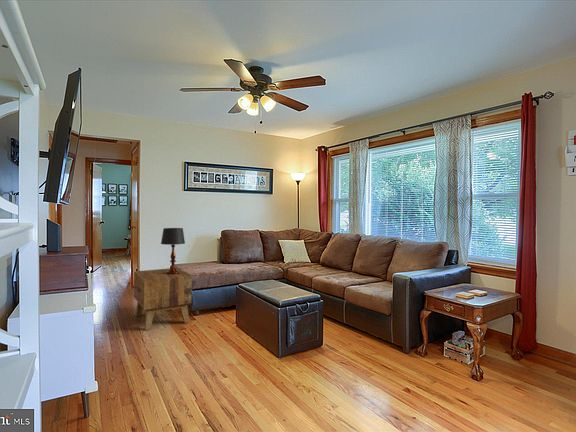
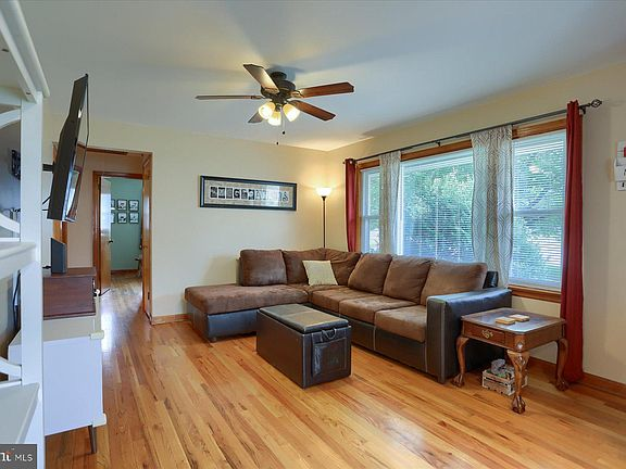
- side table [133,267,193,331]
- table lamp [160,227,186,274]
